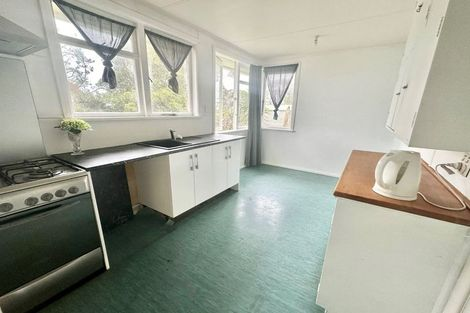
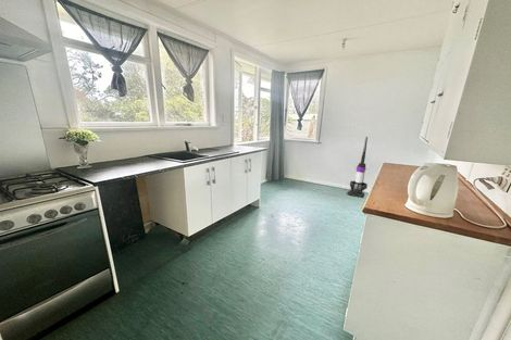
+ vacuum cleaner [346,136,369,199]
